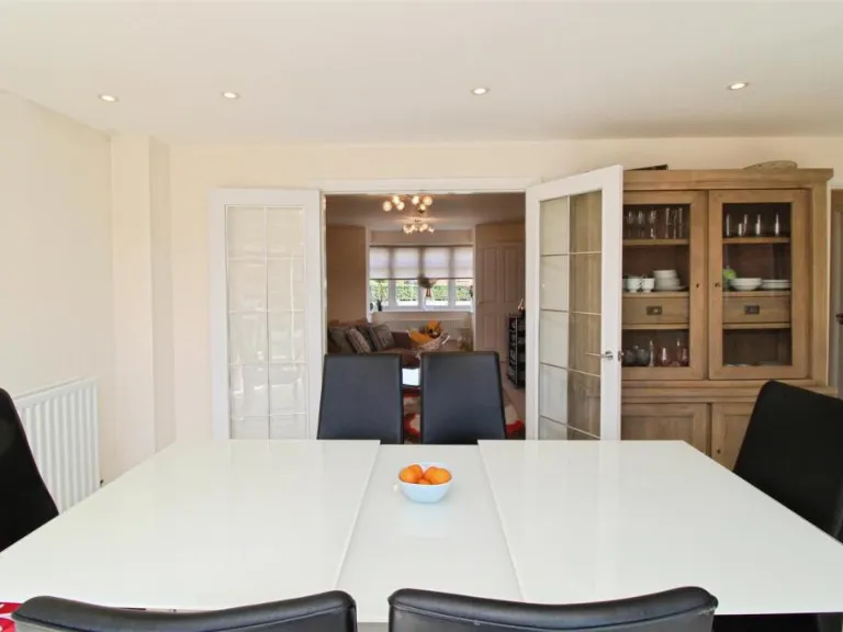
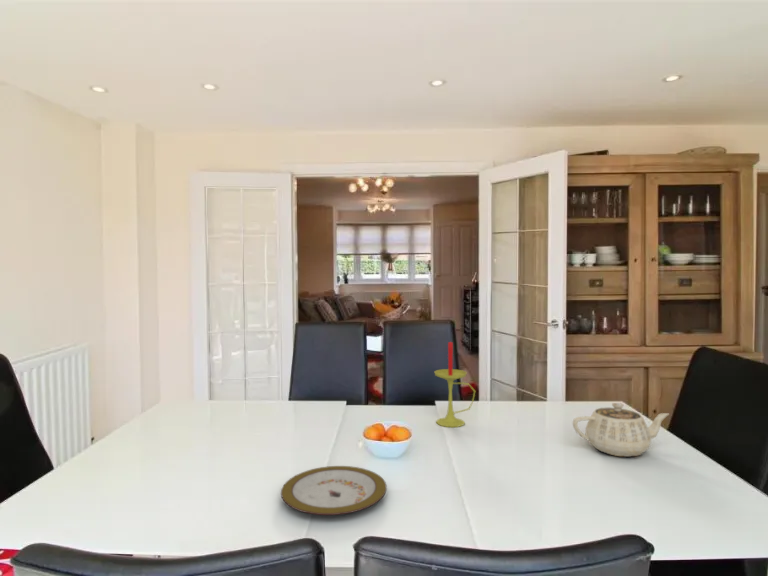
+ candle [433,340,476,428]
+ plate [280,465,388,516]
+ teapot [571,402,670,458]
